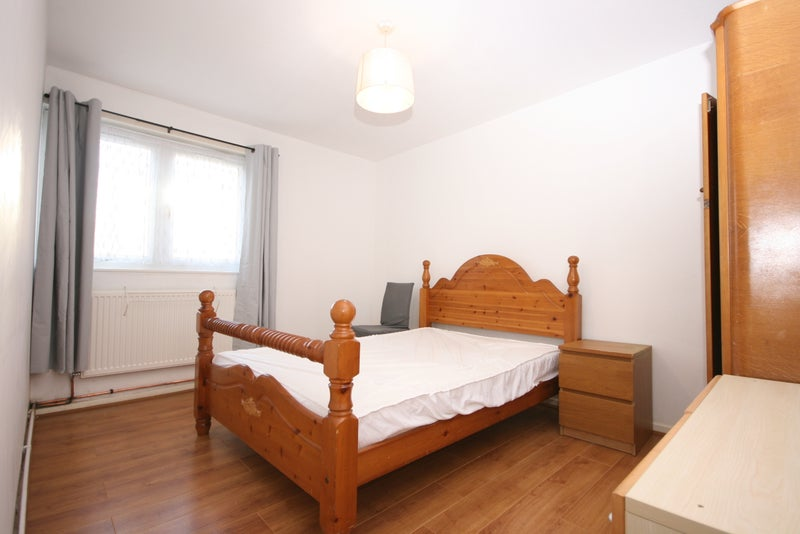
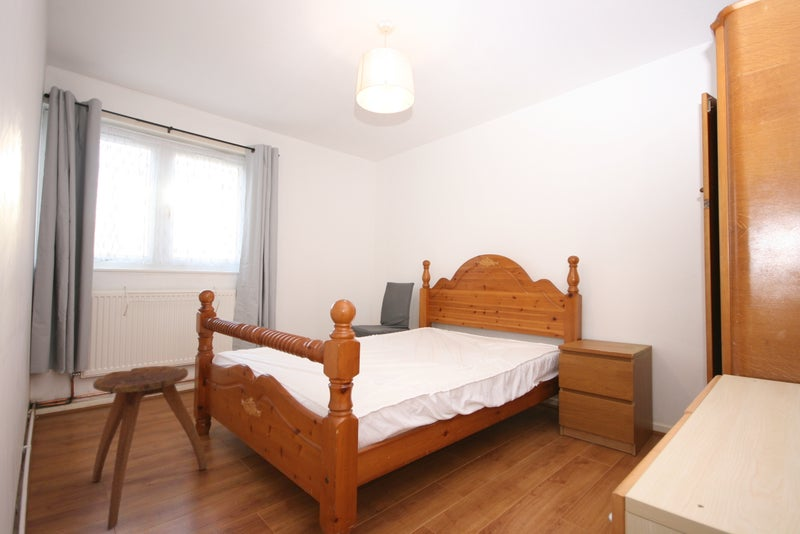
+ stool [91,365,208,531]
